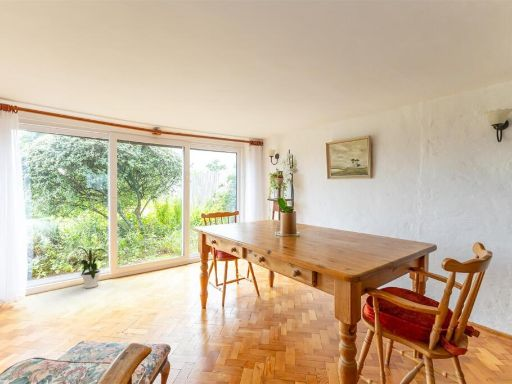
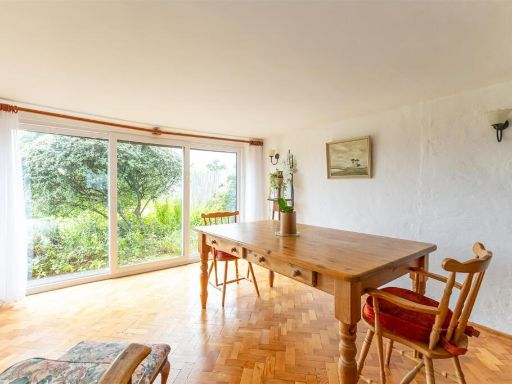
- house plant [71,246,108,289]
